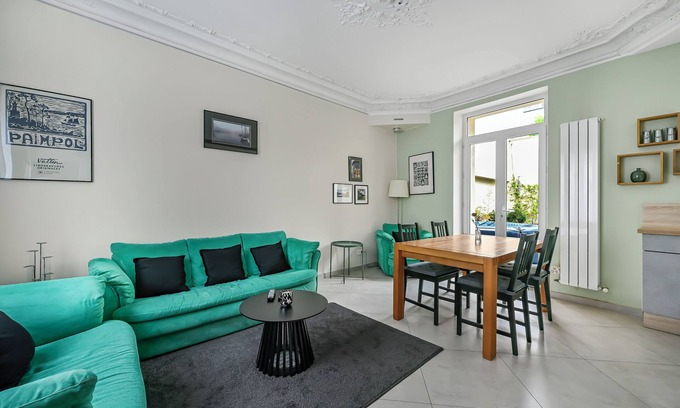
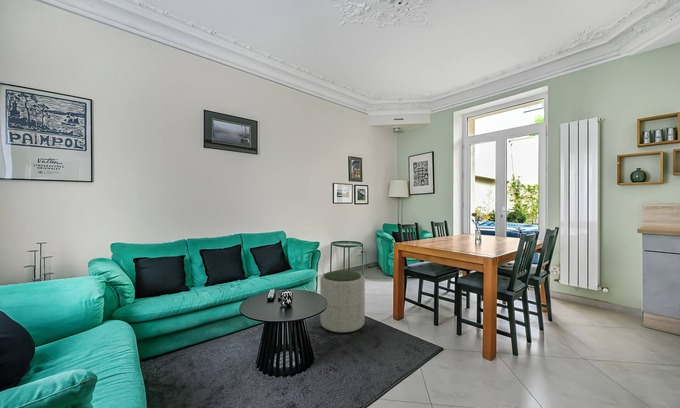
+ ottoman [319,270,366,334]
